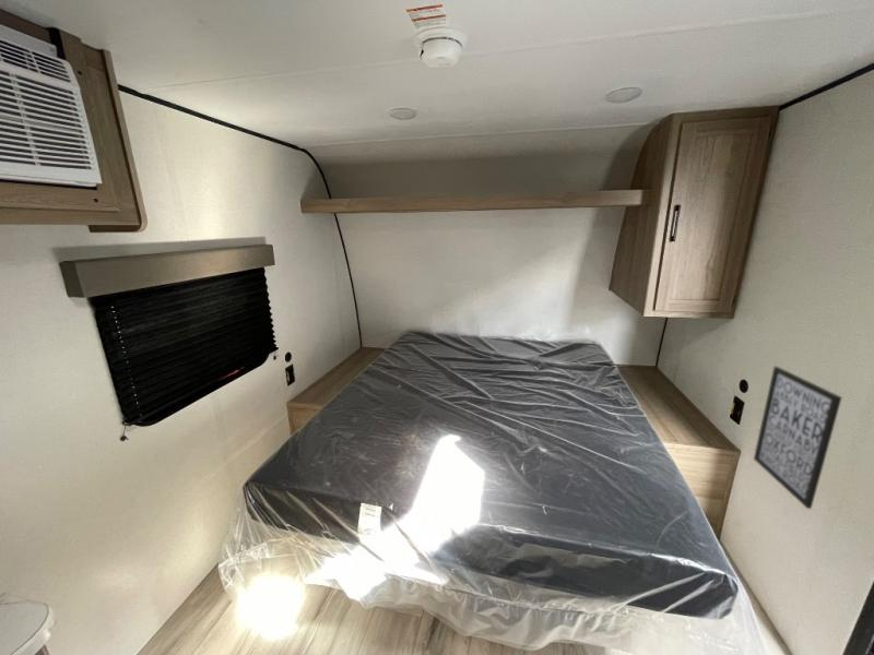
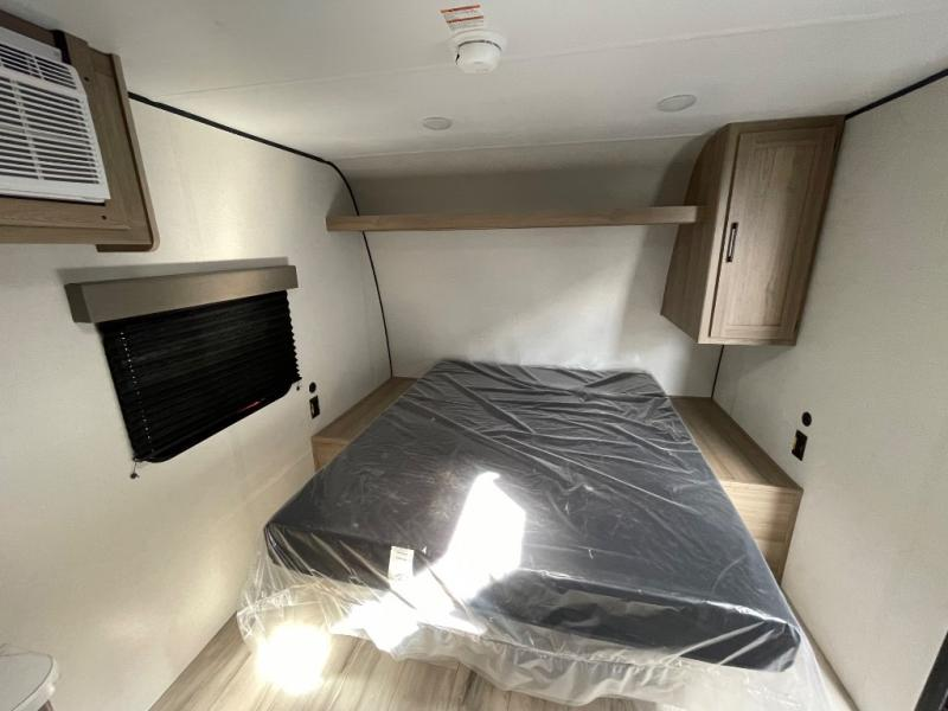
- wall art [753,366,842,510]
